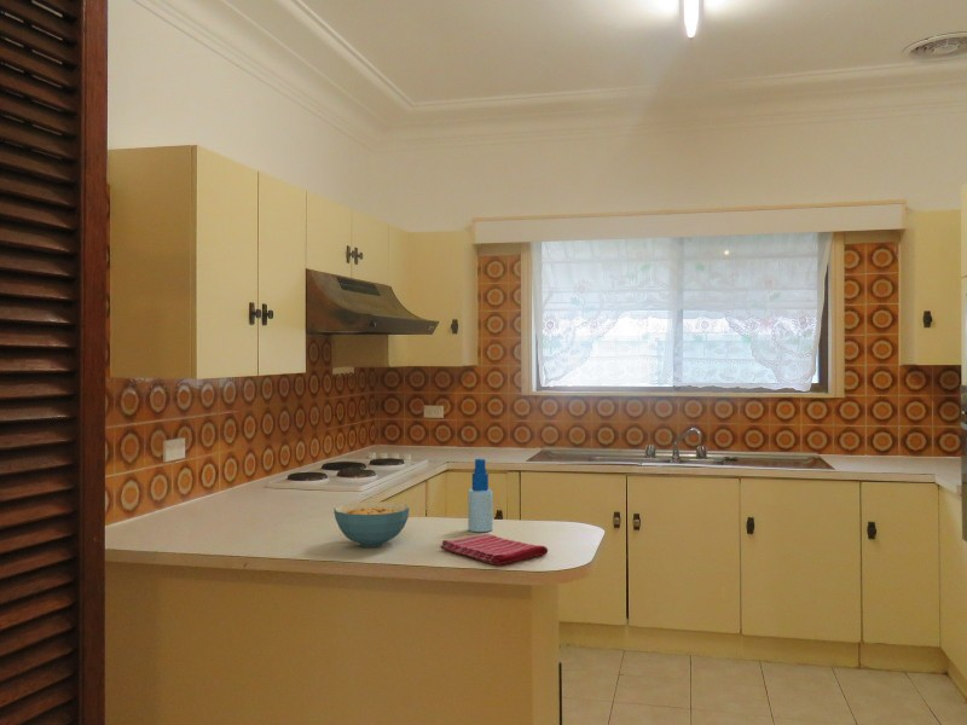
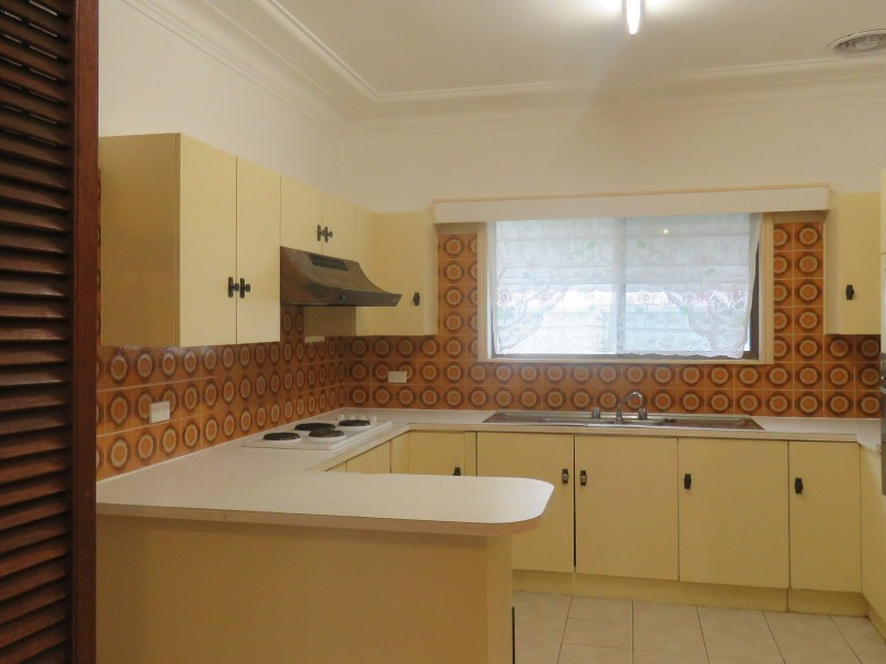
- spray bottle [467,458,493,533]
- dish towel [439,533,549,567]
- cereal bowl [332,500,410,549]
